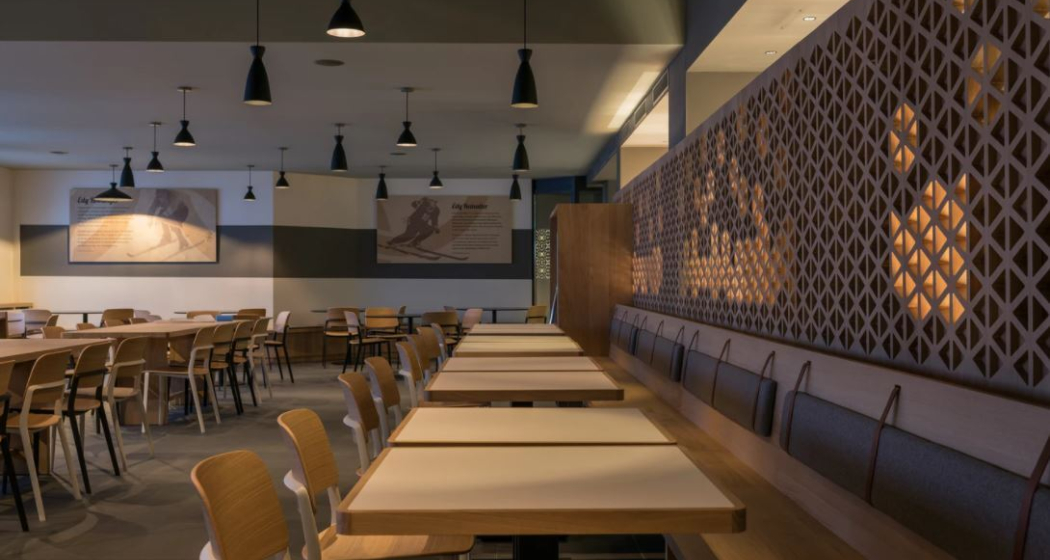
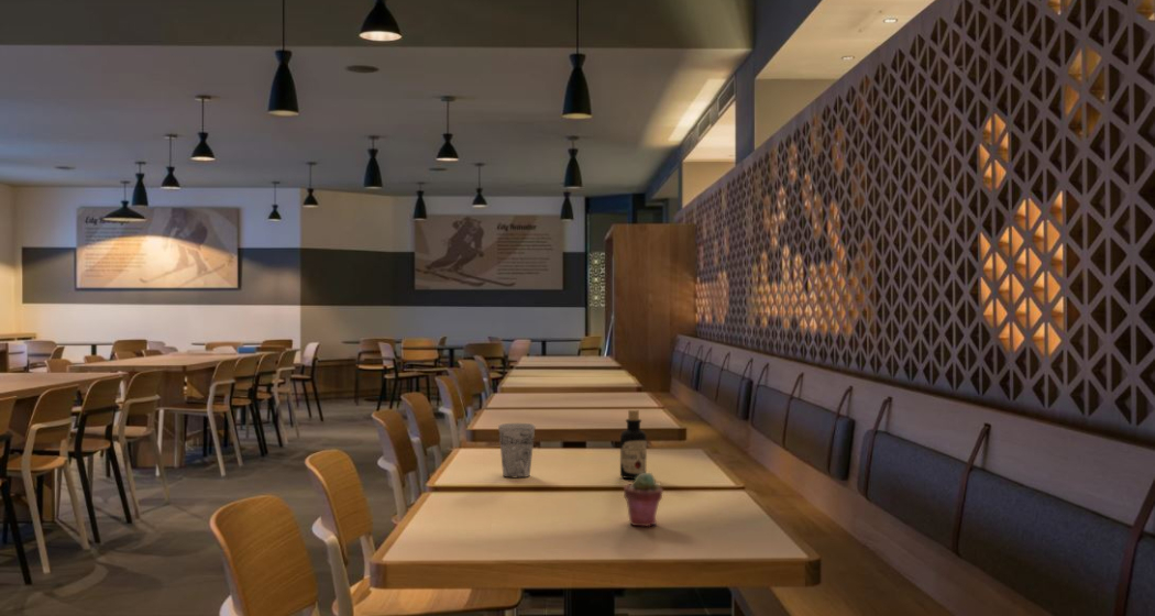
+ bottle [619,408,648,480]
+ potted succulent [623,472,664,527]
+ cup [497,422,537,479]
